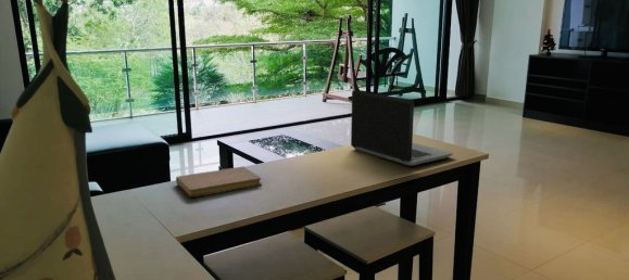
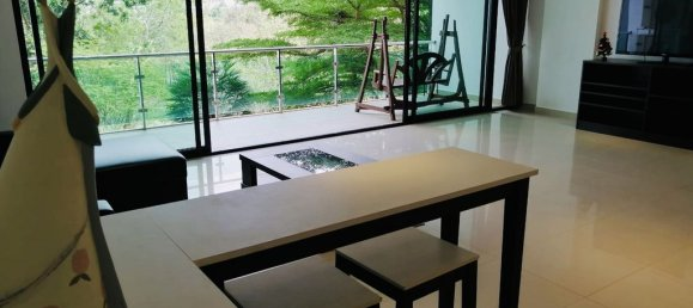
- notebook [175,165,263,199]
- laptop computer [350,90,454,167]
